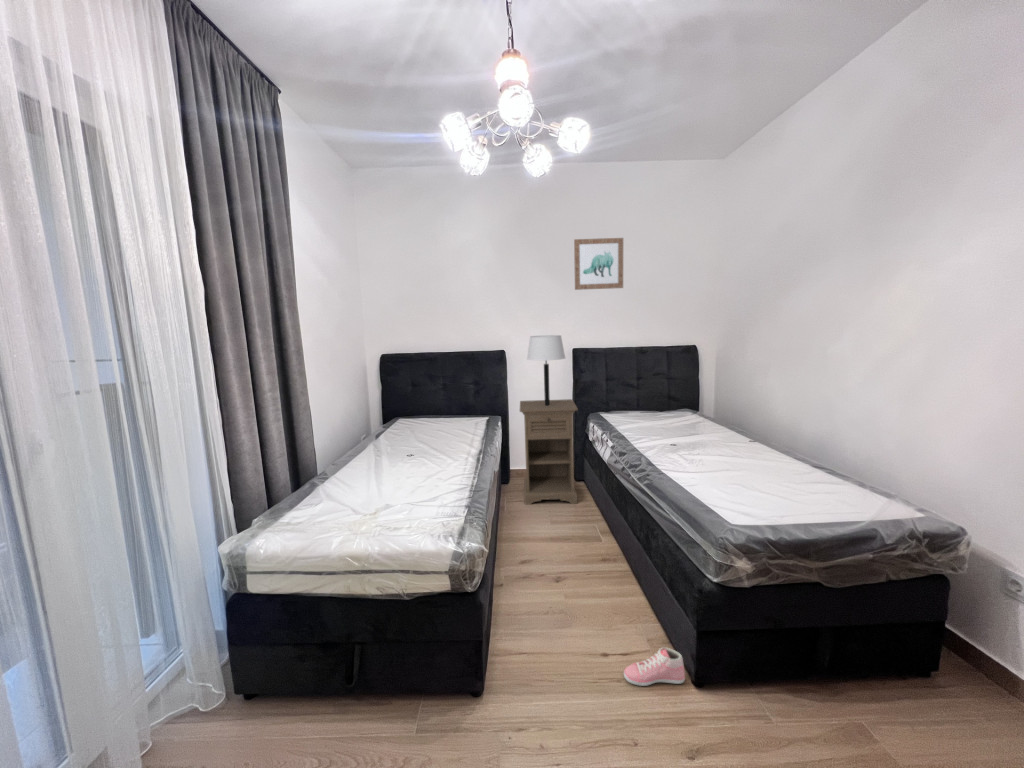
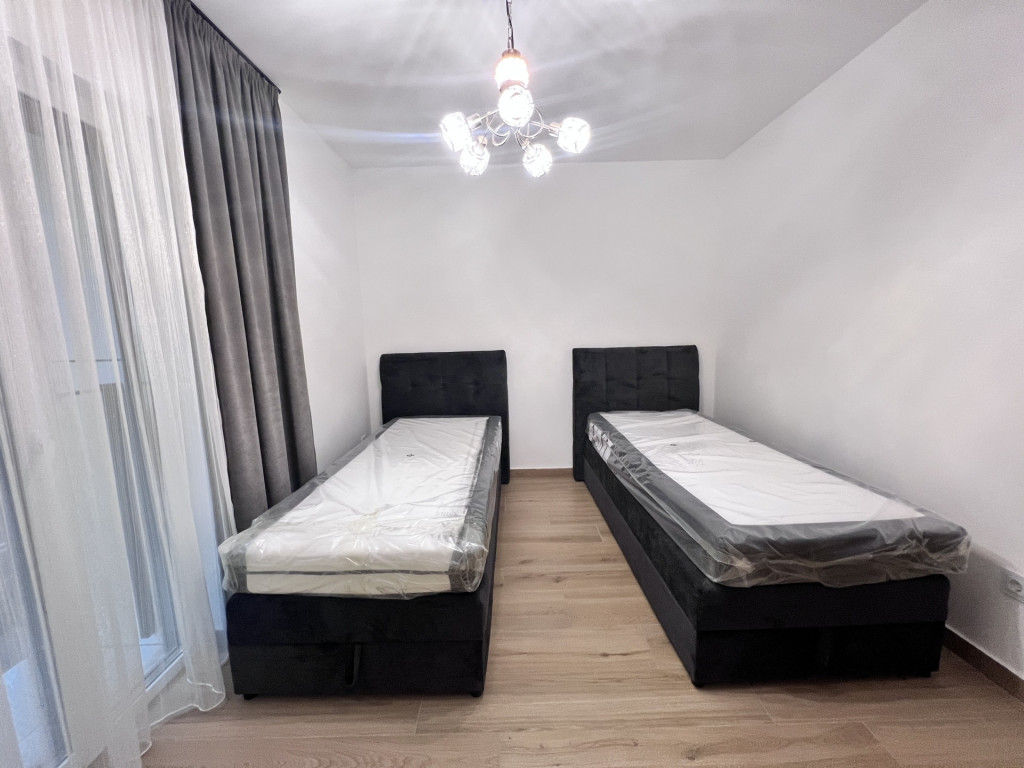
- nightstand [519,398,579,506]
- sneaker [623,646,686,687]
- wall art [573,237,624,291]
- table lamp [526,334,566,406]
